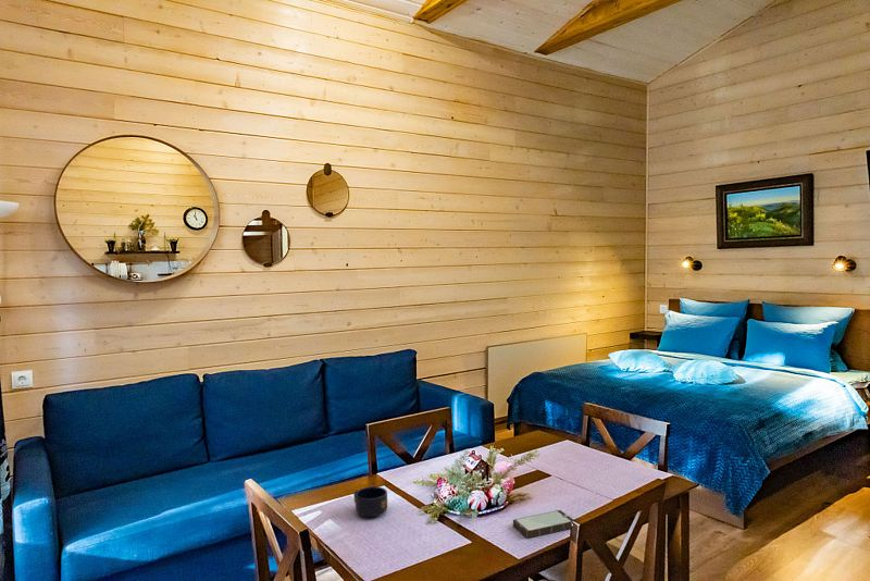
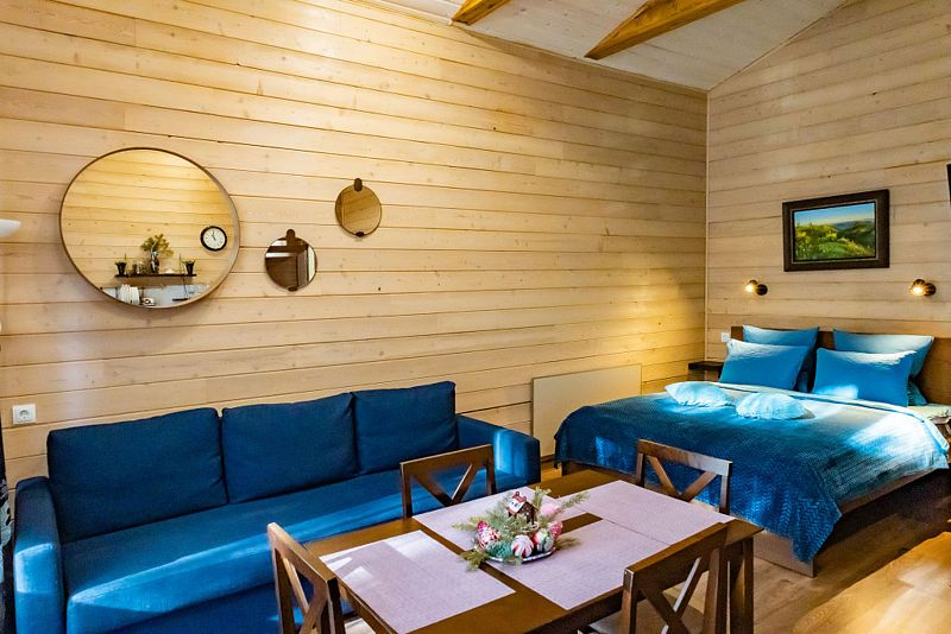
- smartphone [512,509,575,540]
- mug [352,485,388,518]
